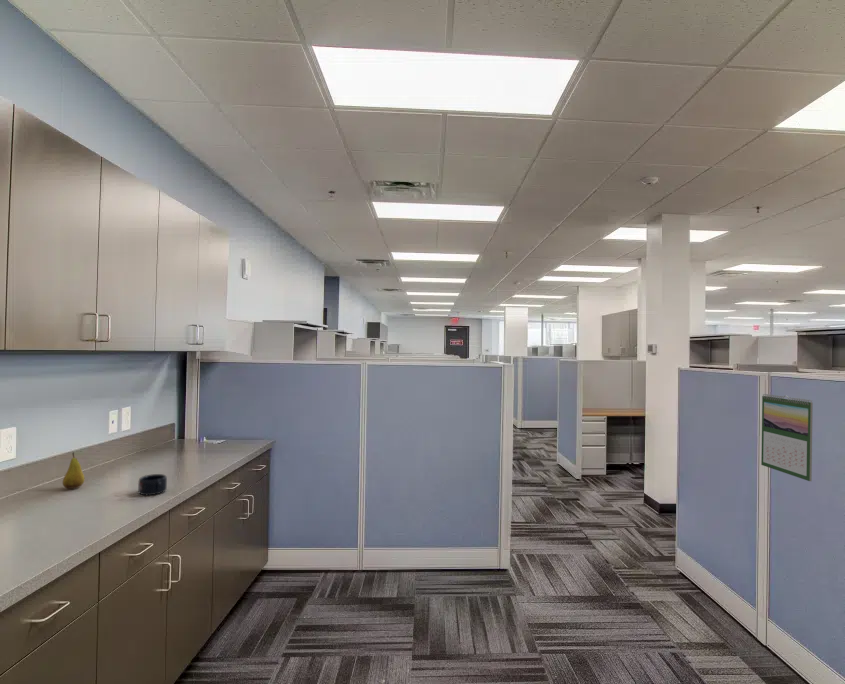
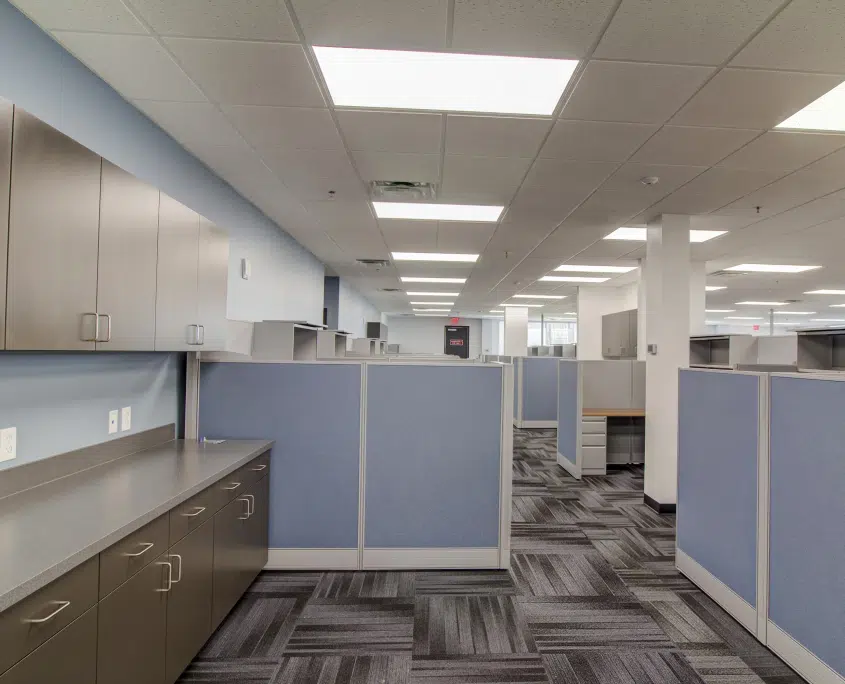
- fruit [62,451,85,490]
- calendar [760,393,814,482]
- mug [137,473,168,496]
